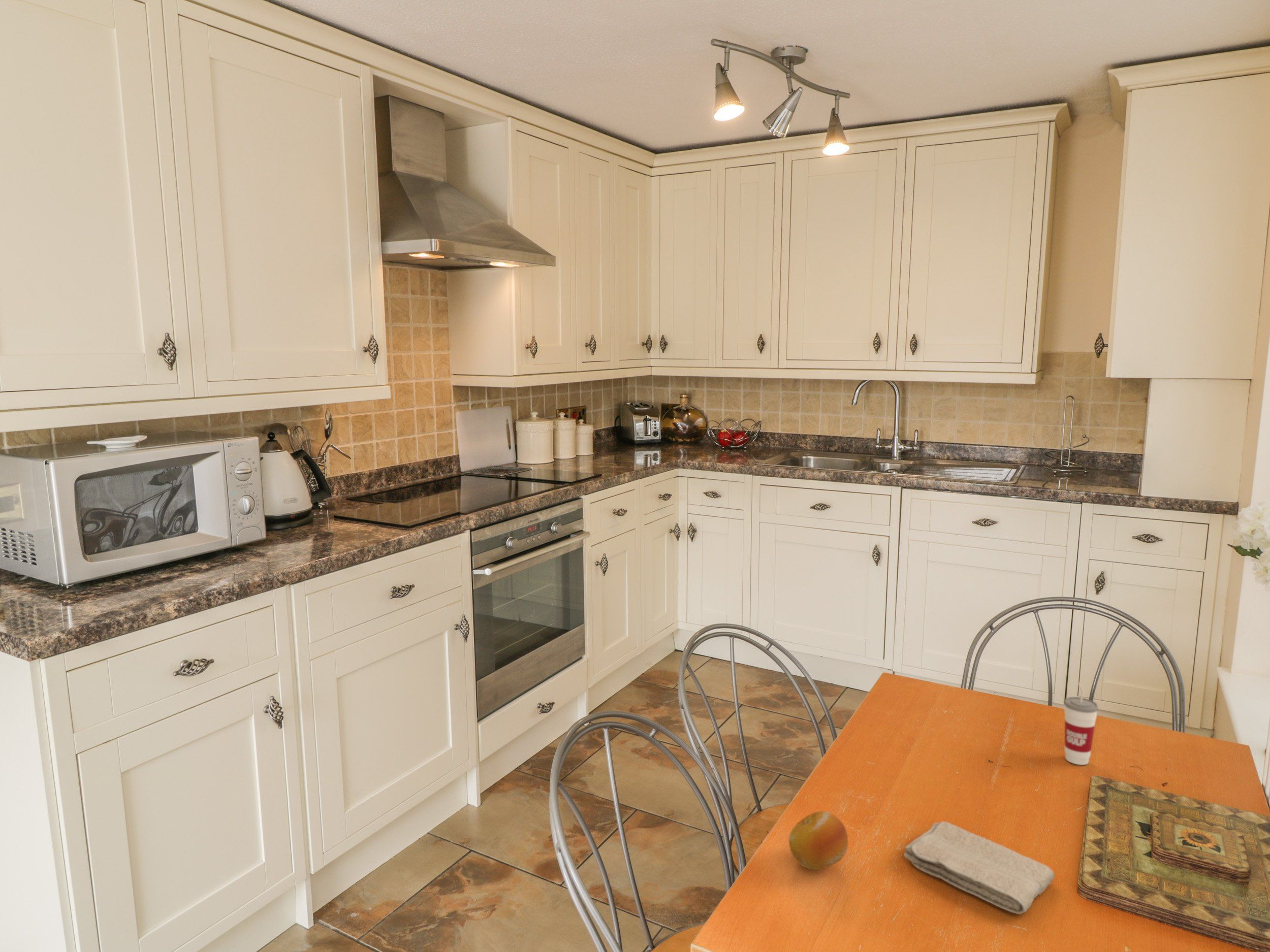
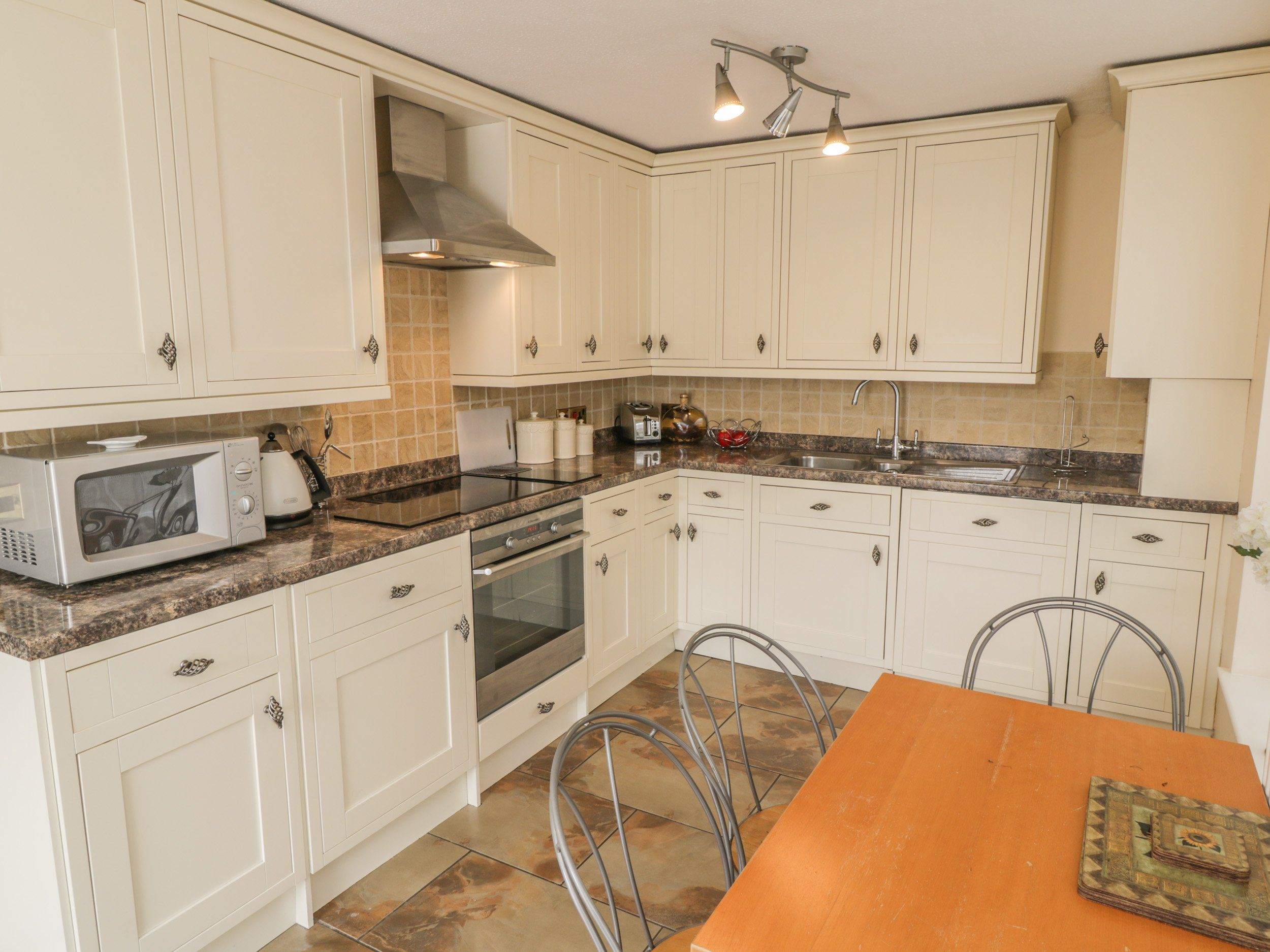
- fruit [788,811,849,870]
- washcloth [903,821,1055,914]
- cup [1063,682,1099,765]
